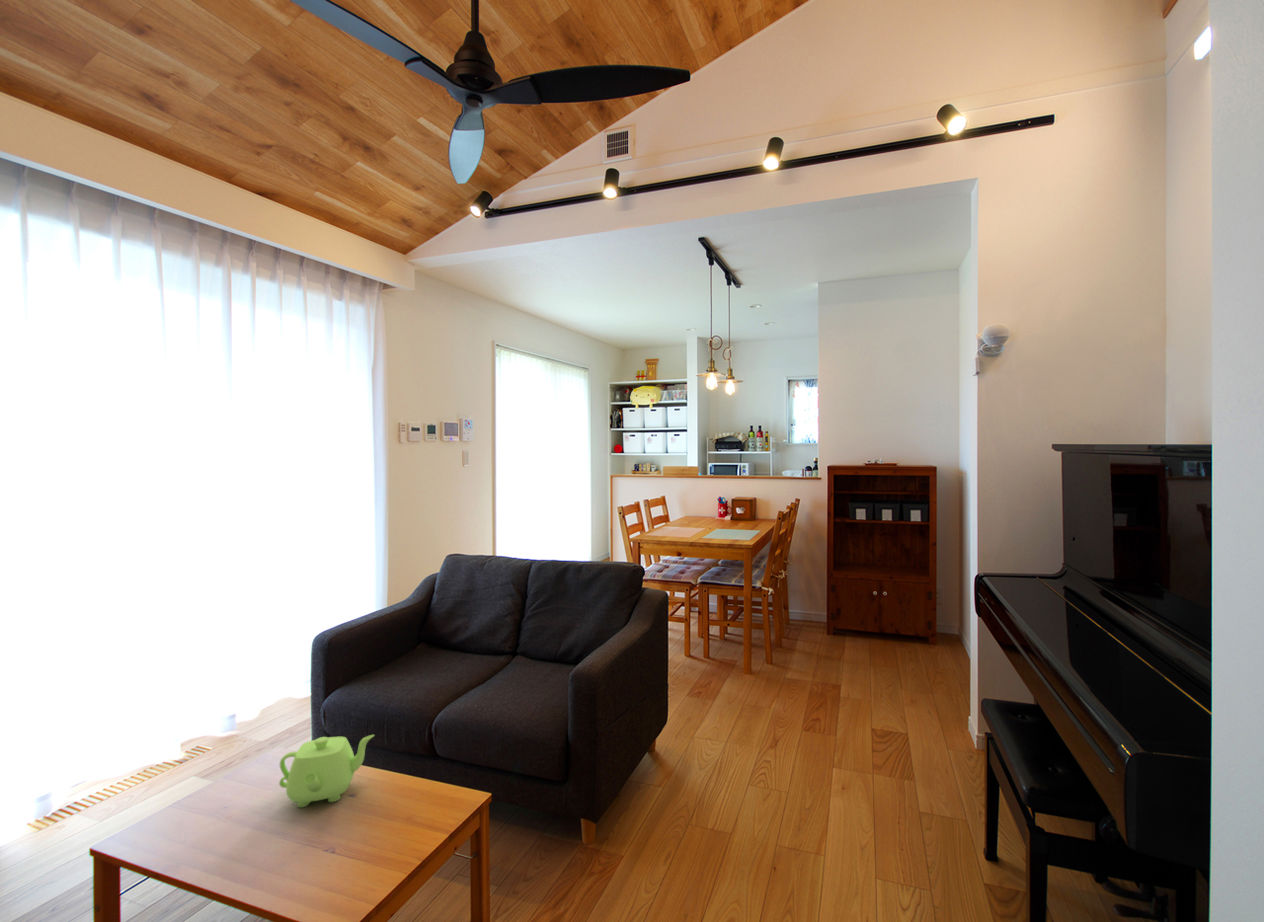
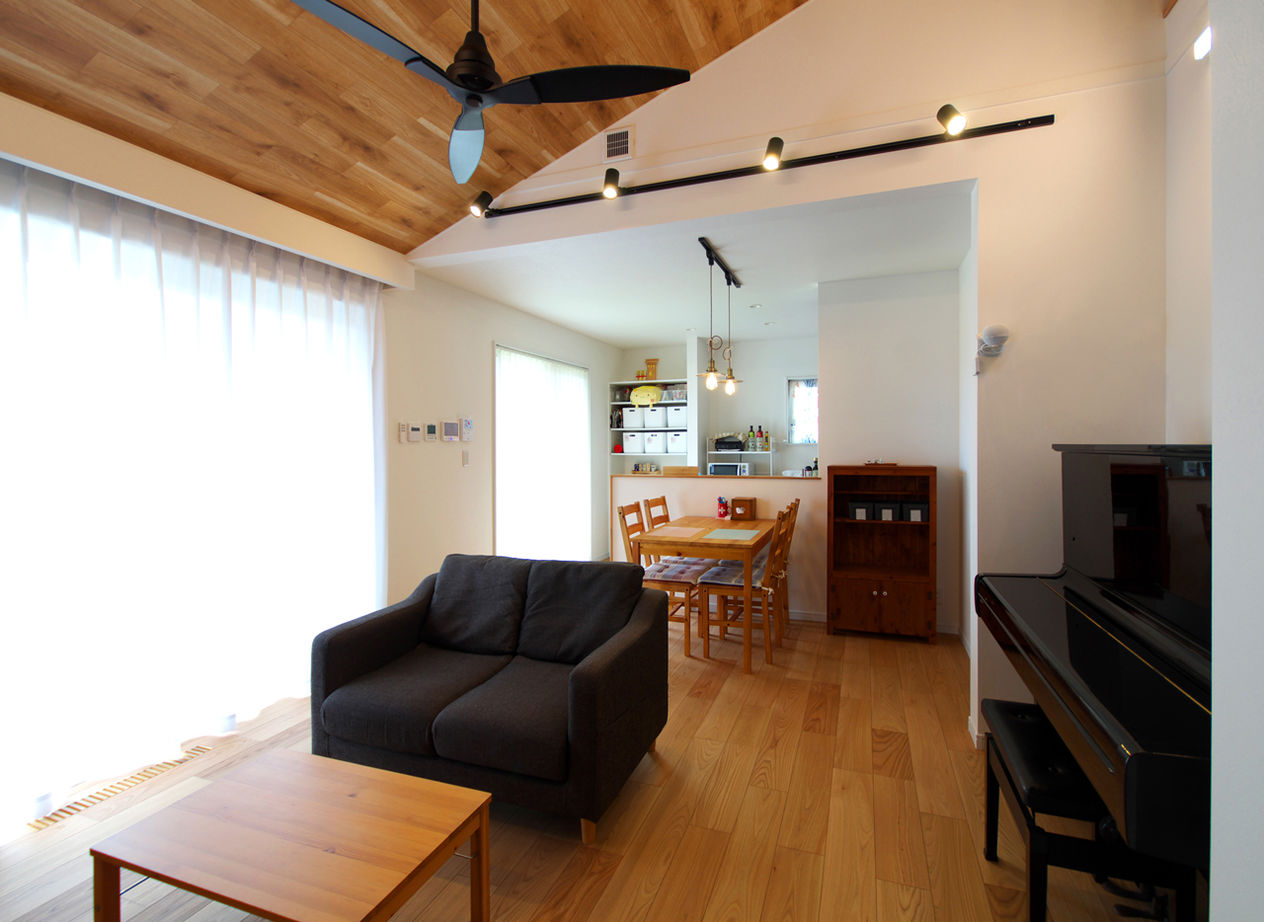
- teapot [278,734,375,809]
